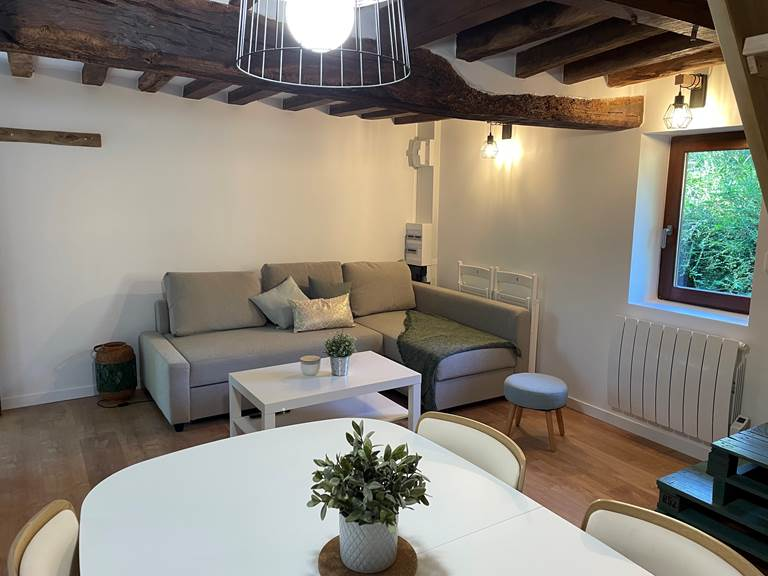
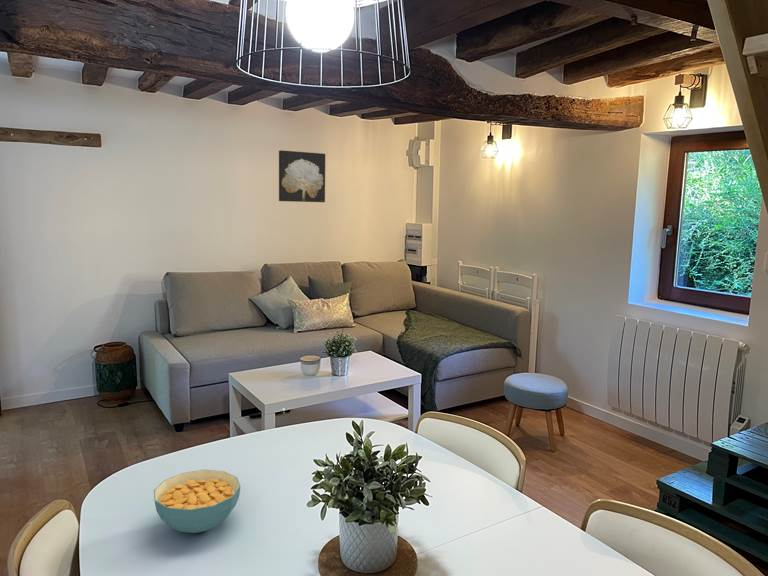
+ cereal bowl [153,469,241,534]
+ wall art [278,149,326,203]
